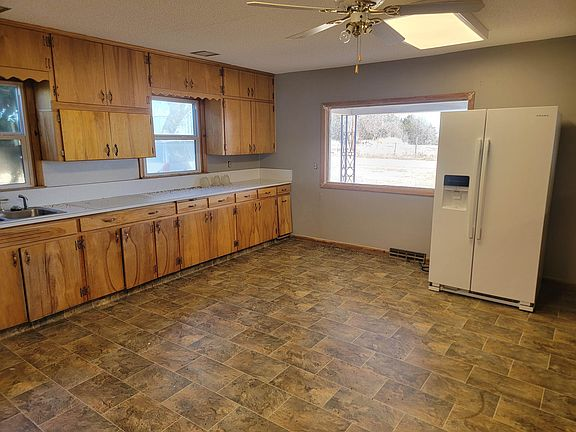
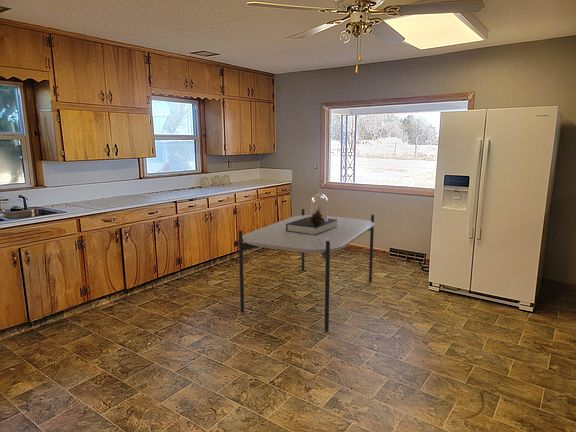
+ dining table [237,190,375,333]
